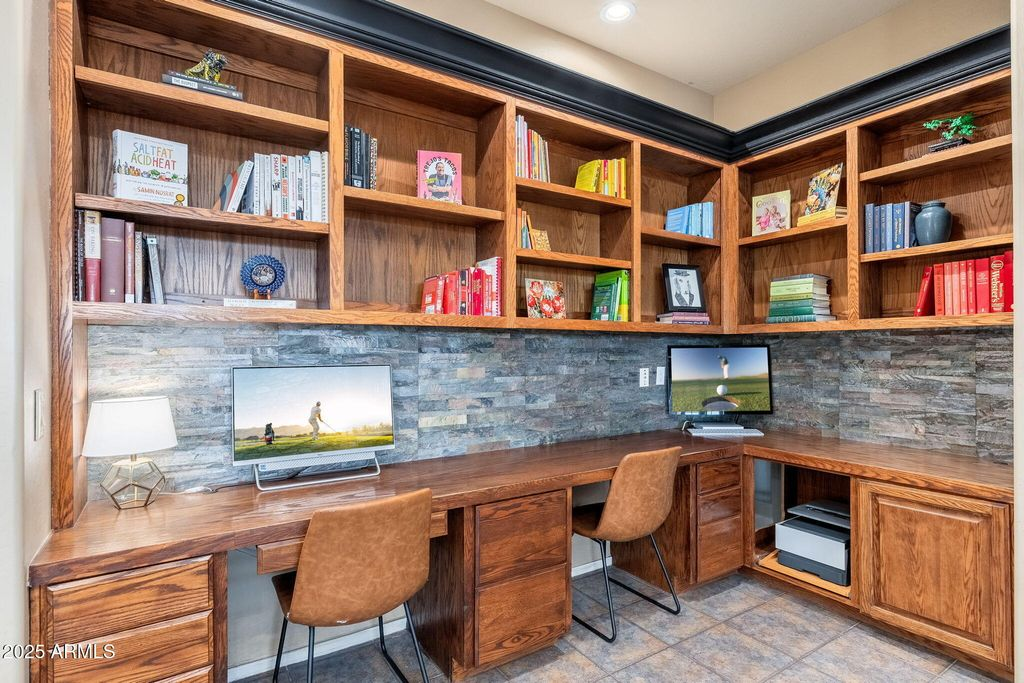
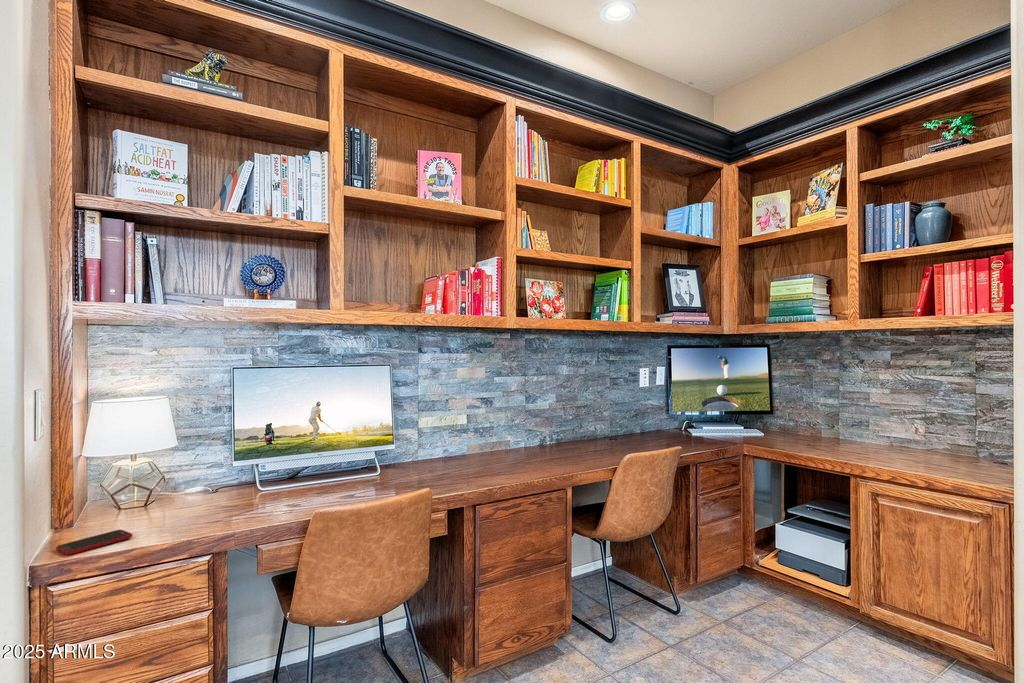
+ cell phone [55,529,133,556]
